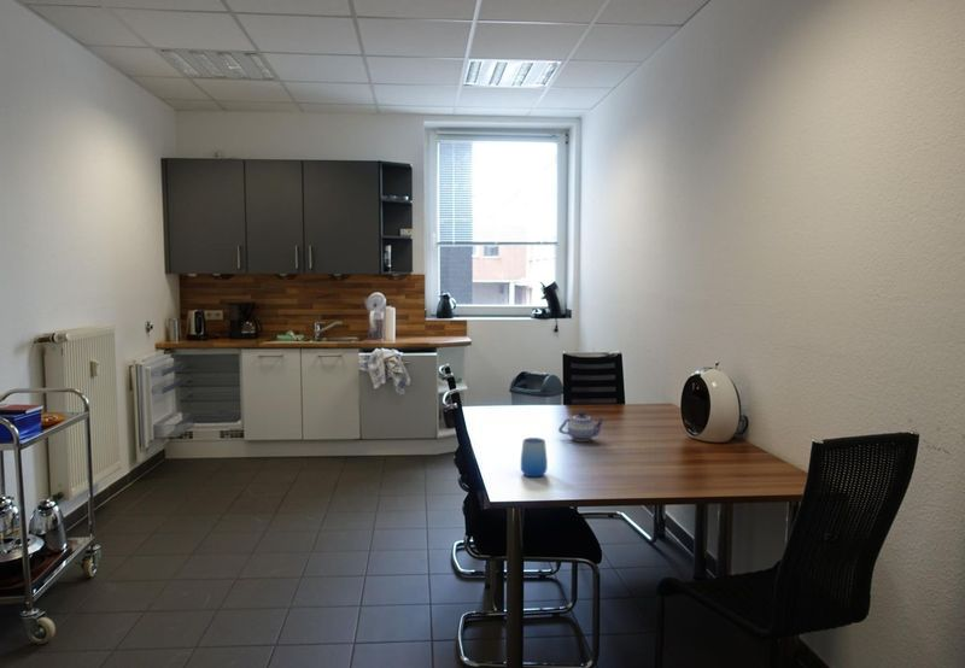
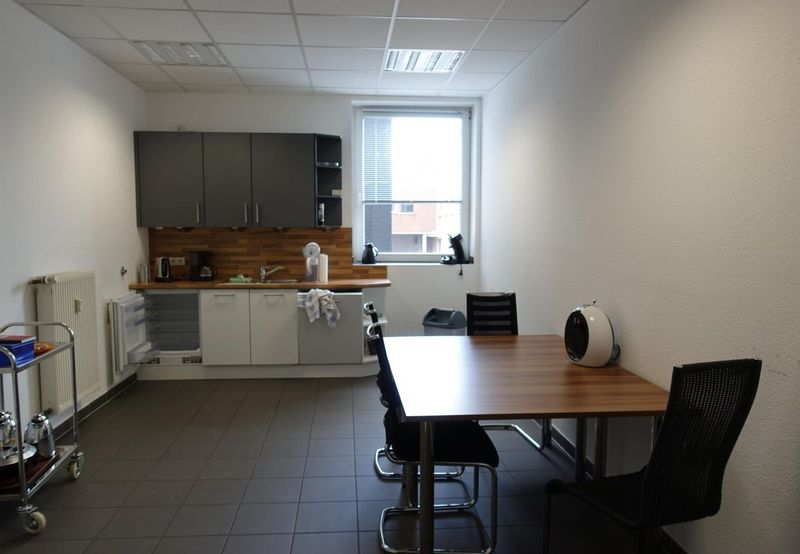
- teapot [557,410,606,443]
- cup [520,436,549,479]
